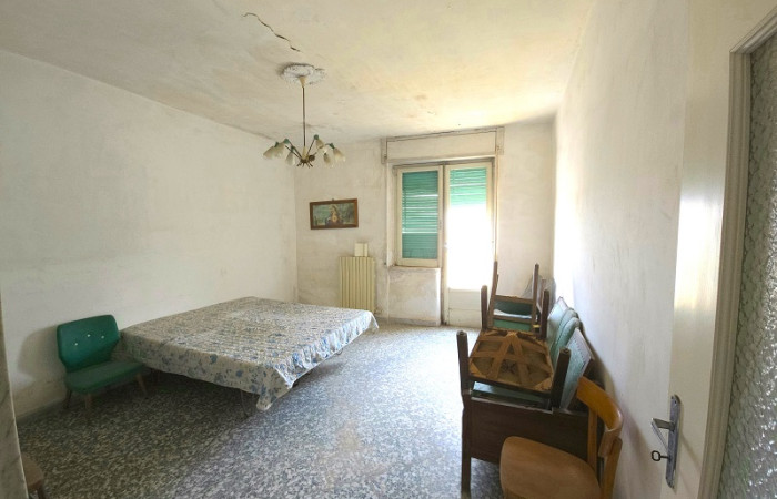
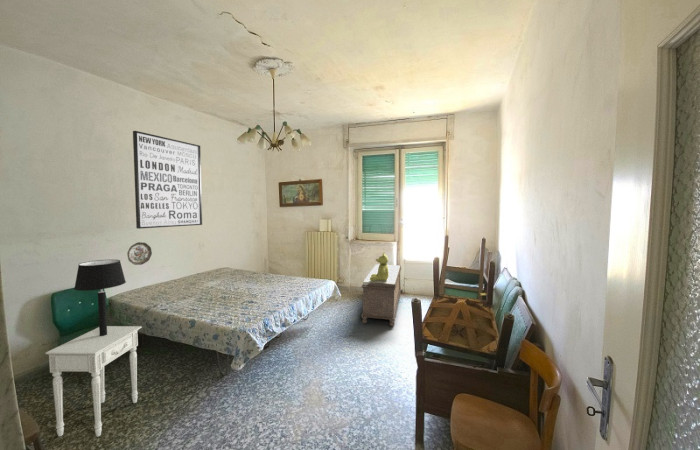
+ nightstand [45,325,143,438]
+ bench [360,263,402,327]
+ decorative plate [126,241,153,266]
+ table lamp [73,259,127,336]
+ stuffed bear [370,252,389,281]
+ wall art [132,130,203,230]
